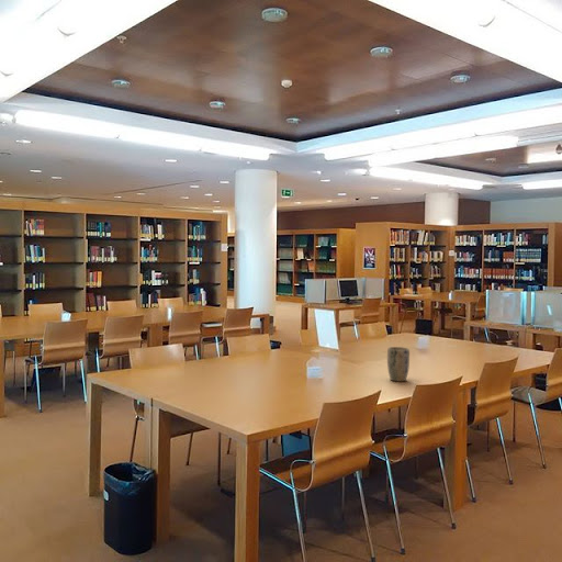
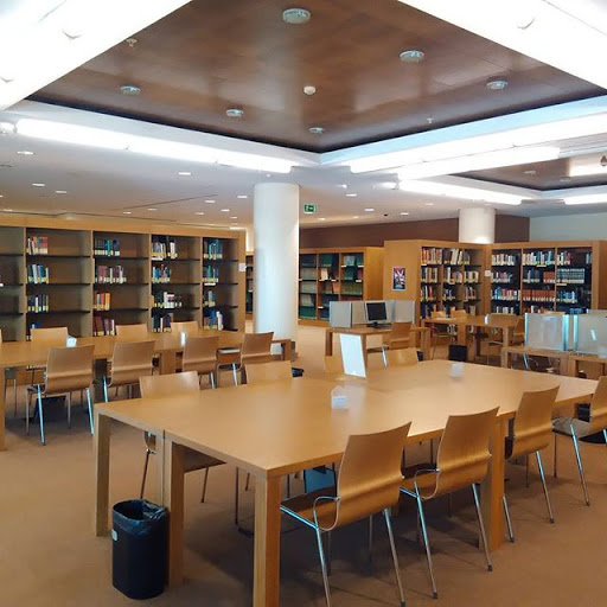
- plant pot [386,346,411,382]
